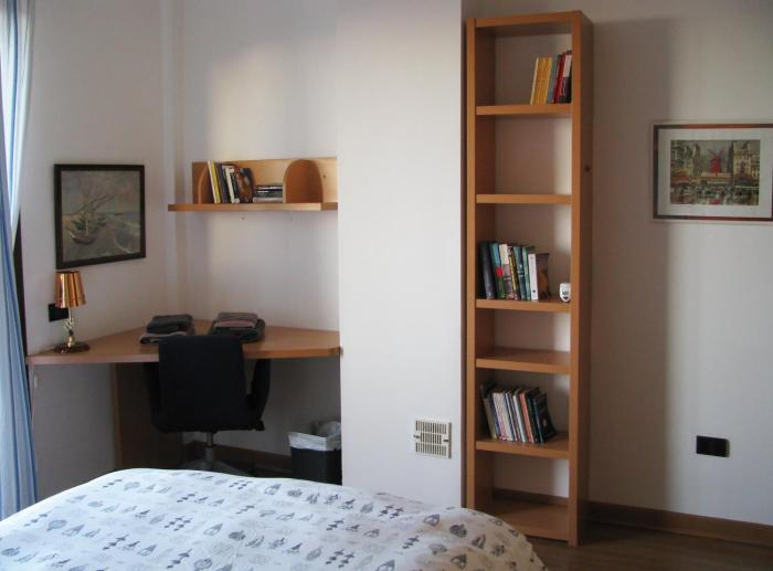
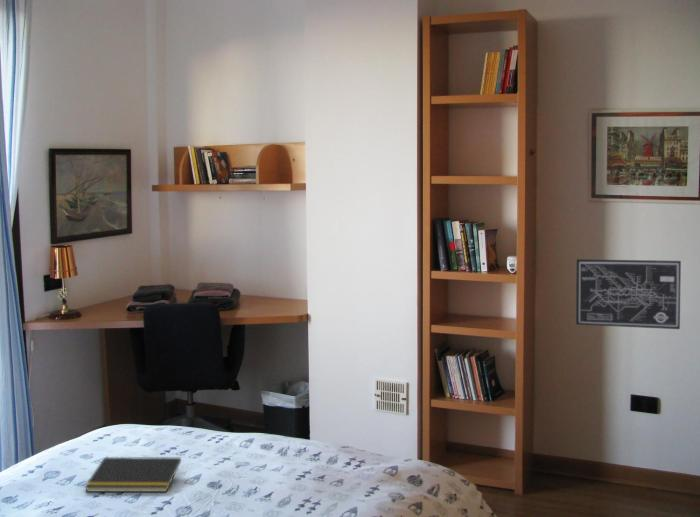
+ notepad [83,456,182,493]
+ wall art [575,258,682,330]
